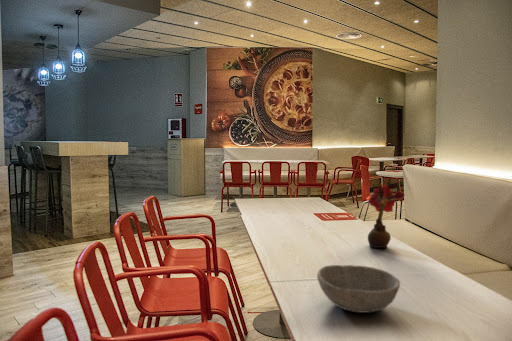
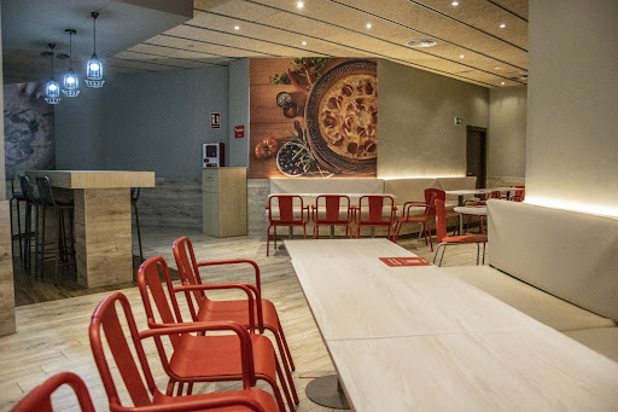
- bowl [316,264,401,314]
- flower [367,183,406,249]
